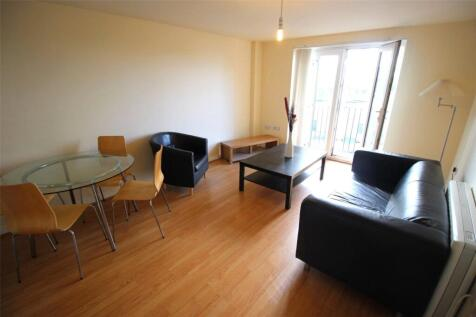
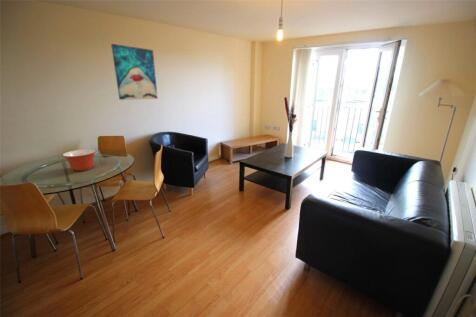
+ mixing bowl [62,148,97,172]
+ wall art [110,43,159,101]
